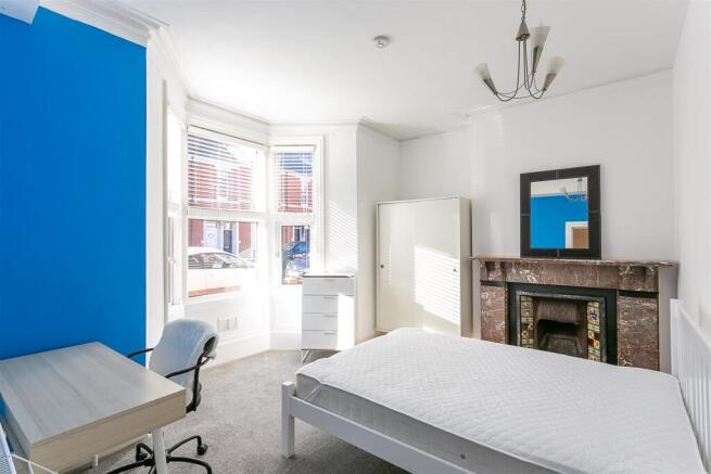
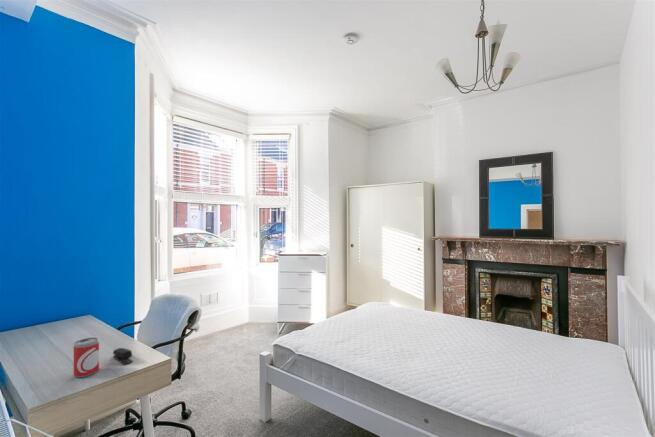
+ stapler [112,347,134,365]
+ beer can [73,337,100,378]
